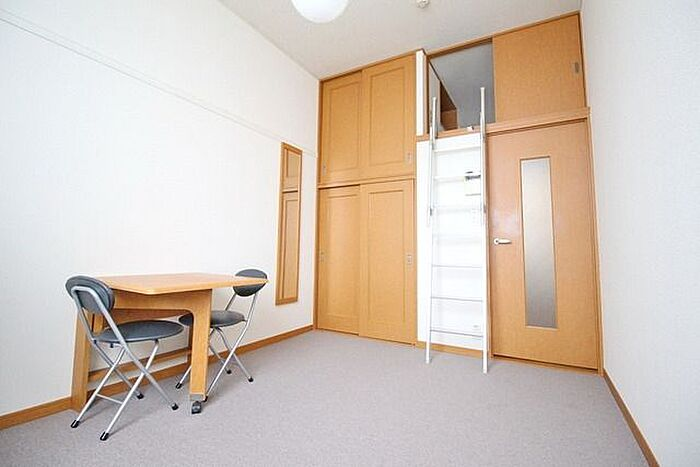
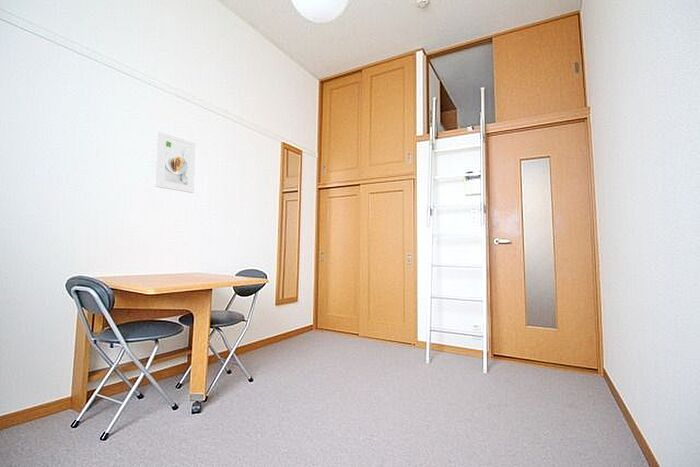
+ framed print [154,131,197,194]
